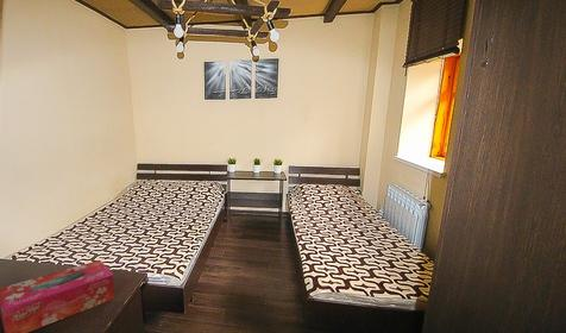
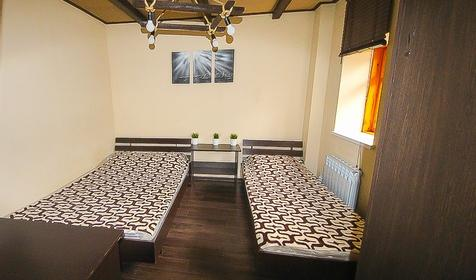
- tissue box [0,259,115,333]
